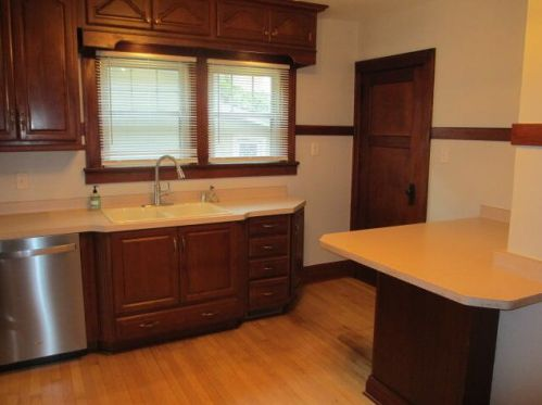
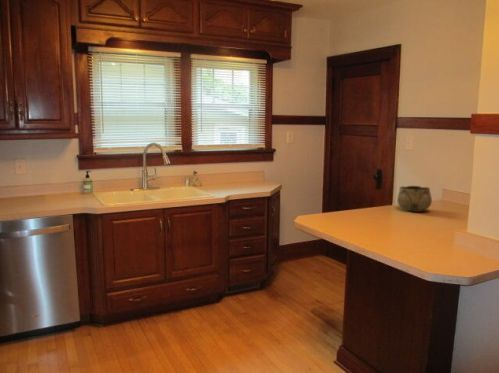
+ decorative bowl [396,185,433,213]
